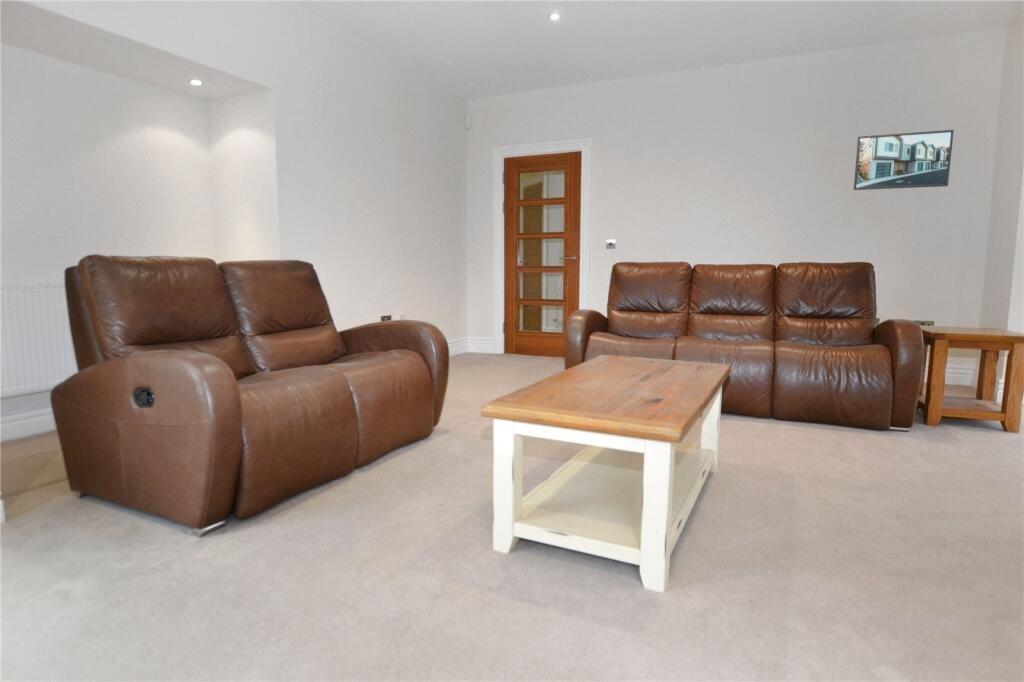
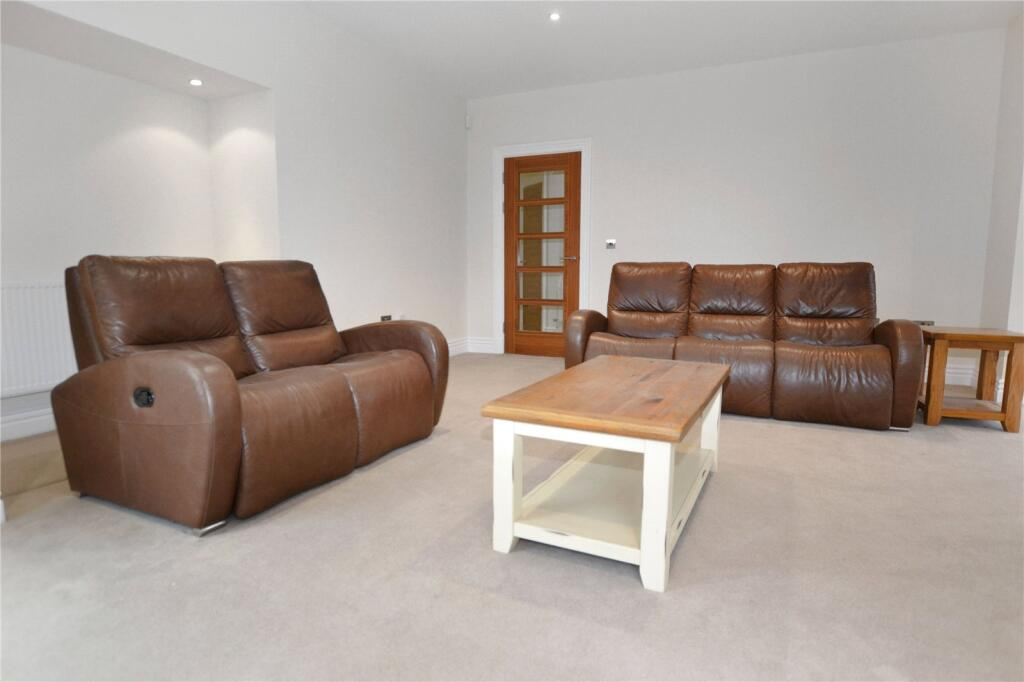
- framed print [853,129,955,191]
